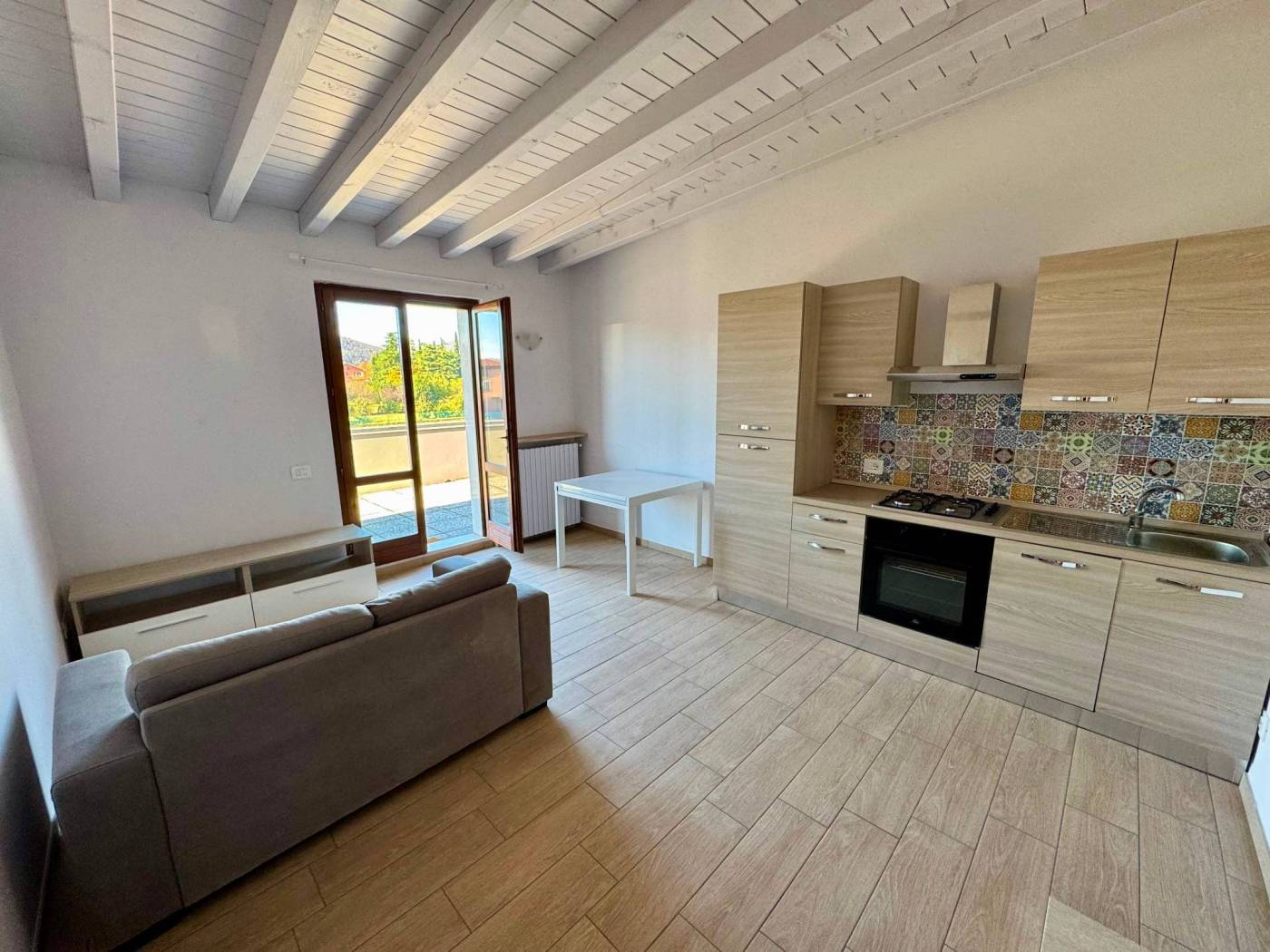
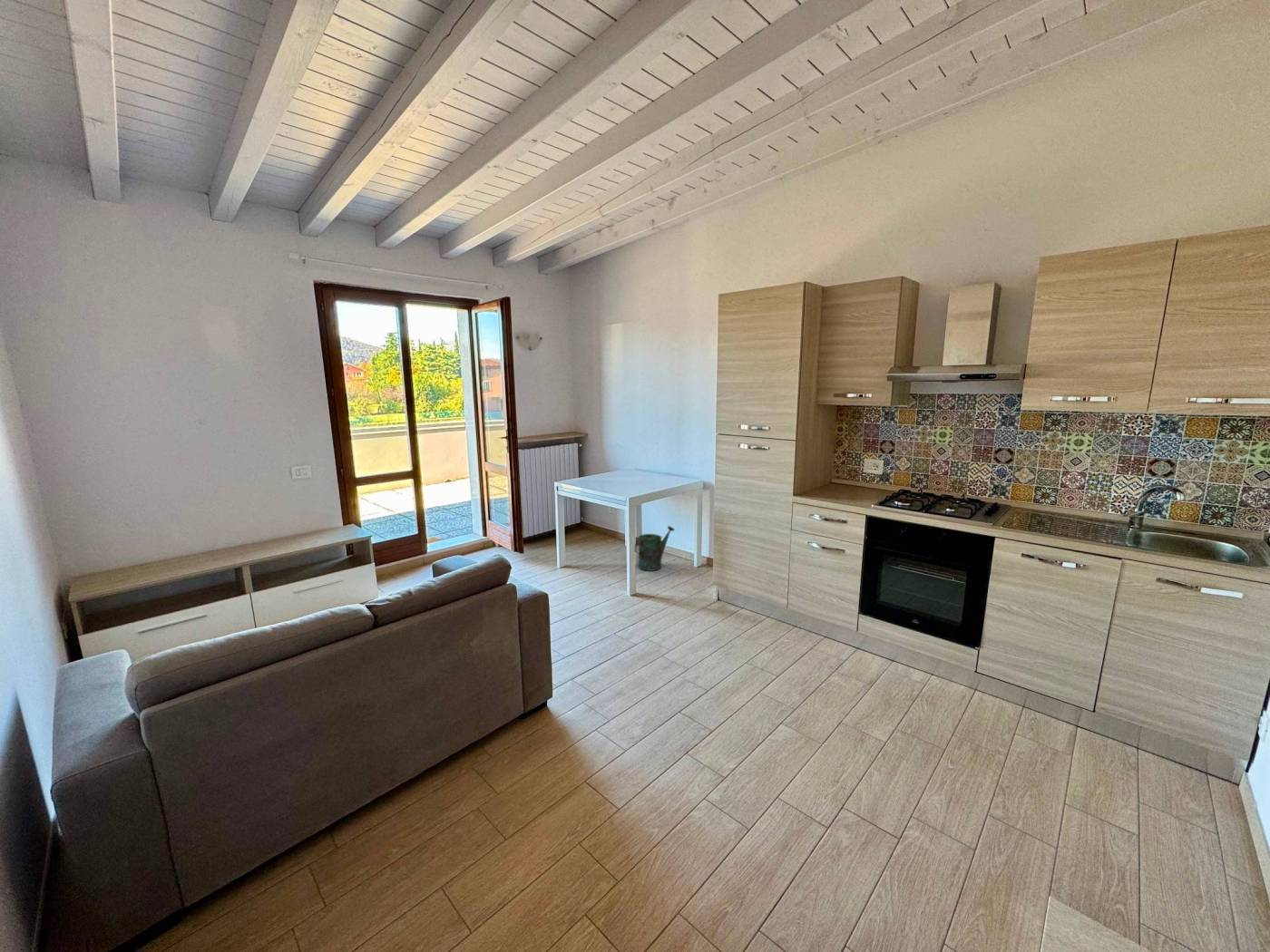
+ watering can [634,525,676,572]
